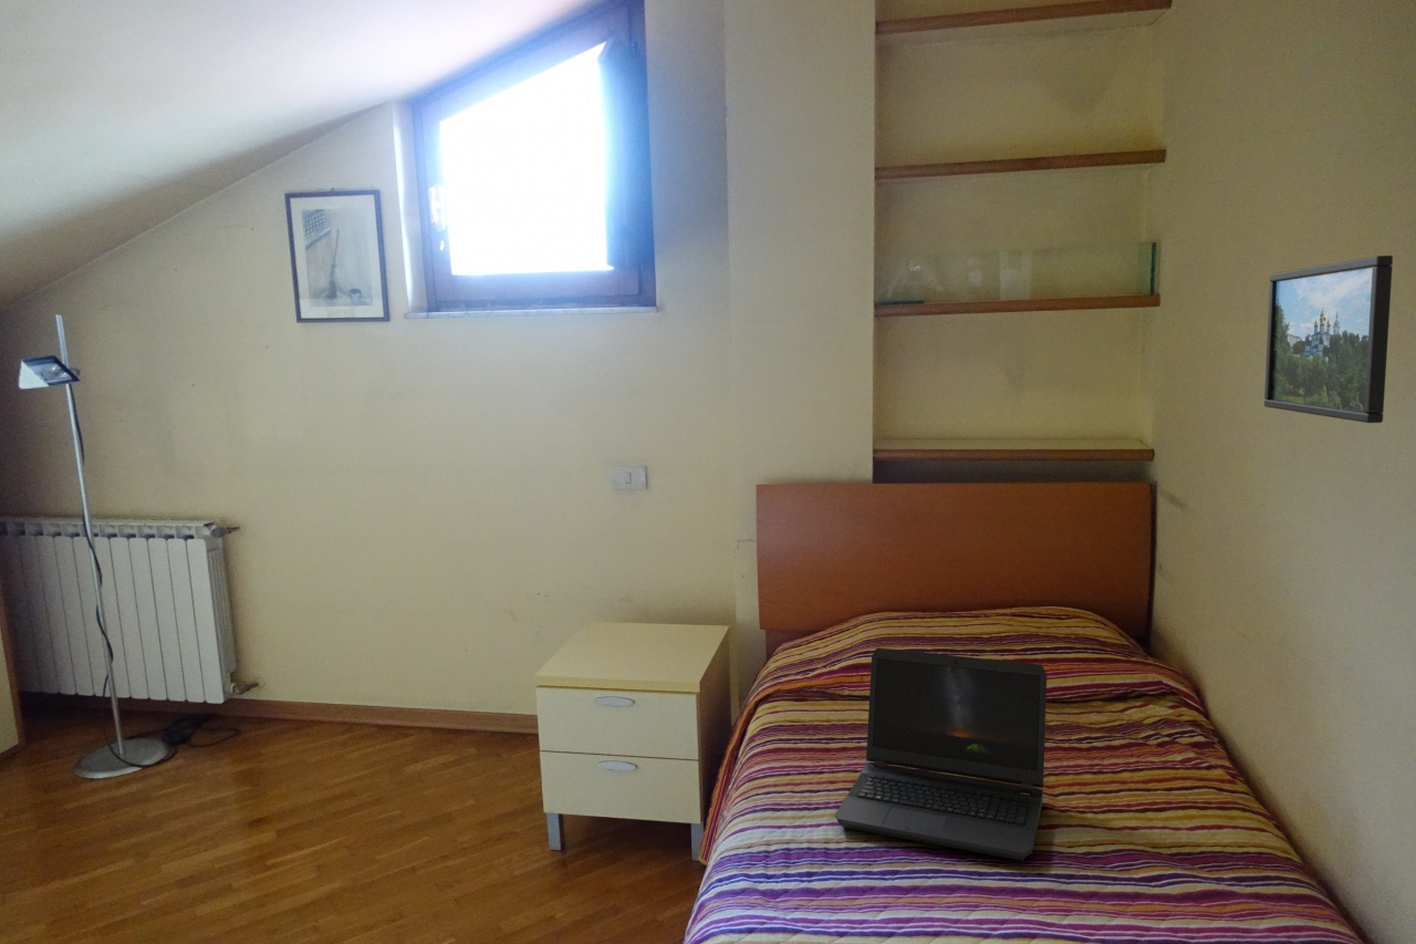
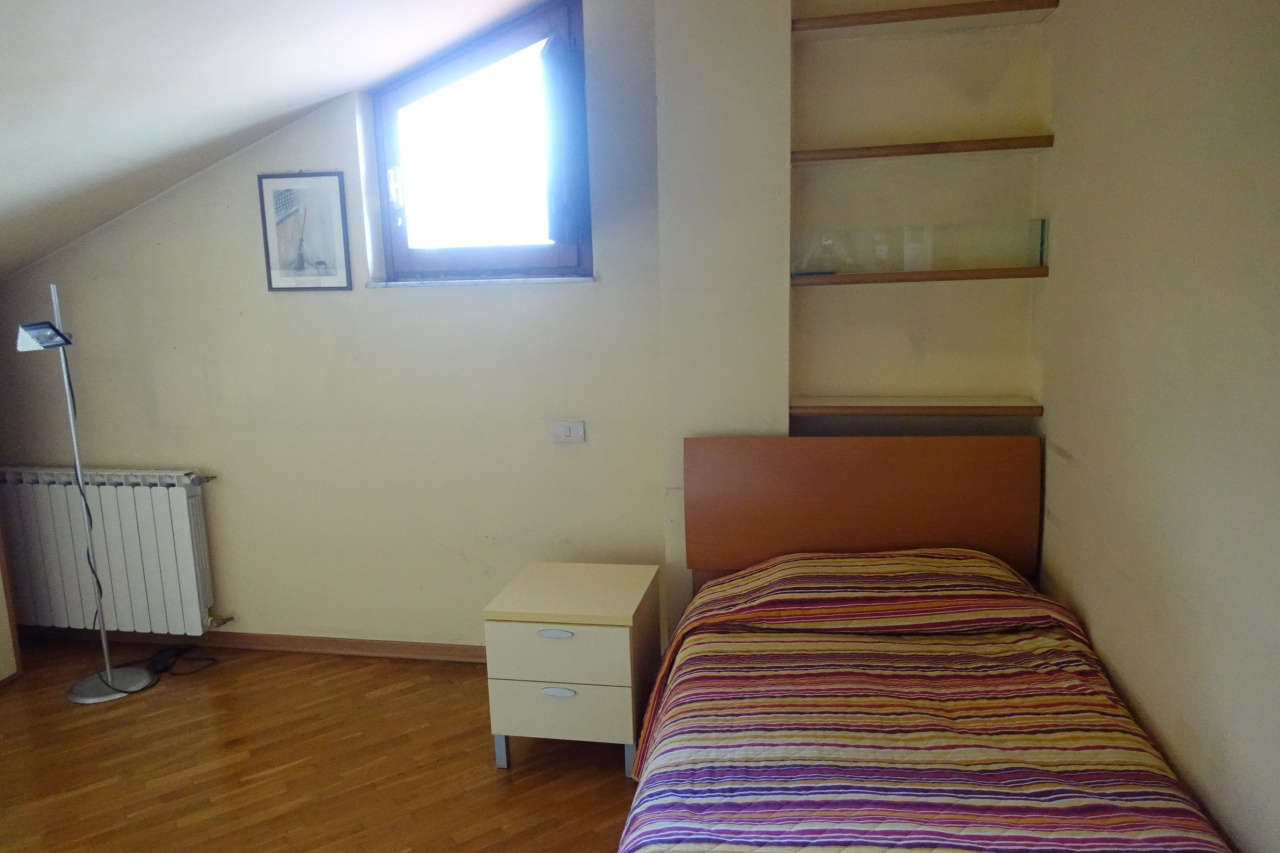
- laptop computer [834,646,1048,862]
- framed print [1263,255,1394,424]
